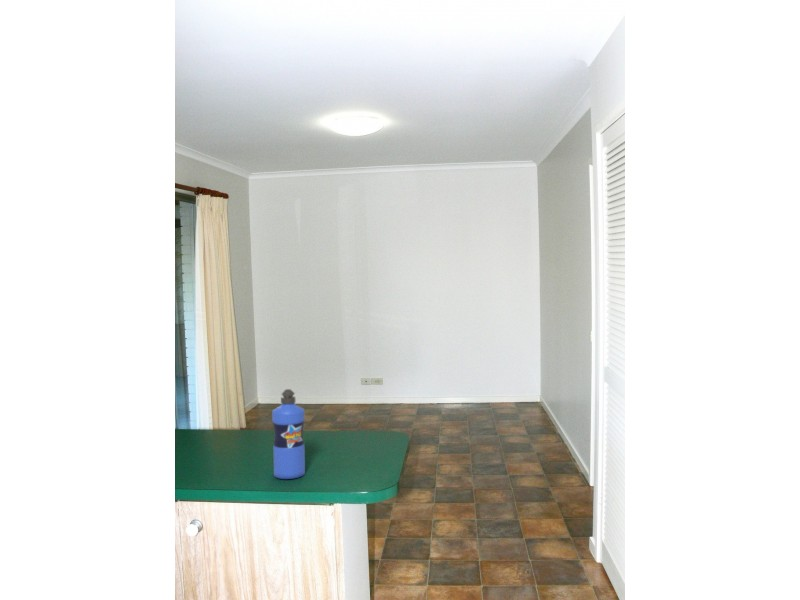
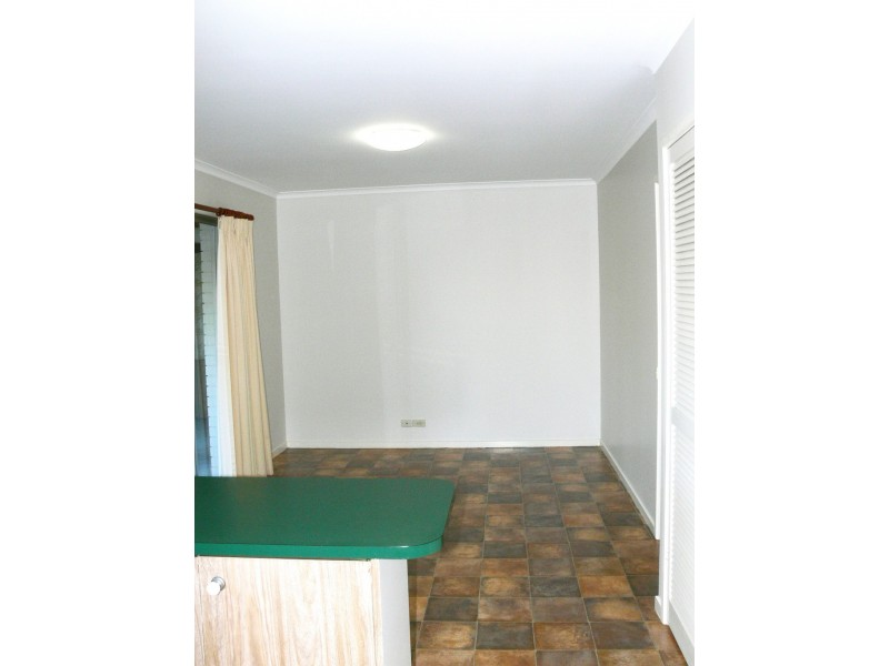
- water bottle [271,388,306,480]
